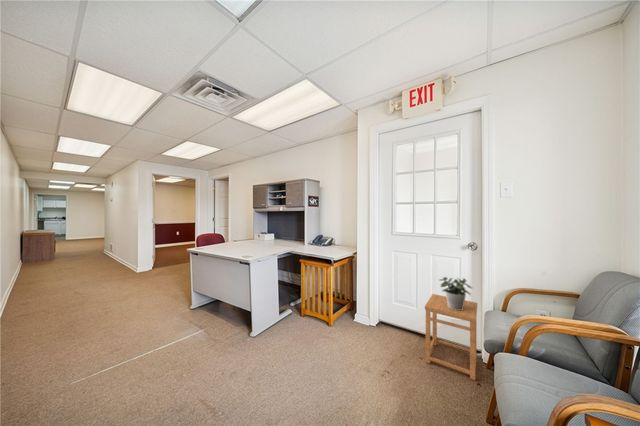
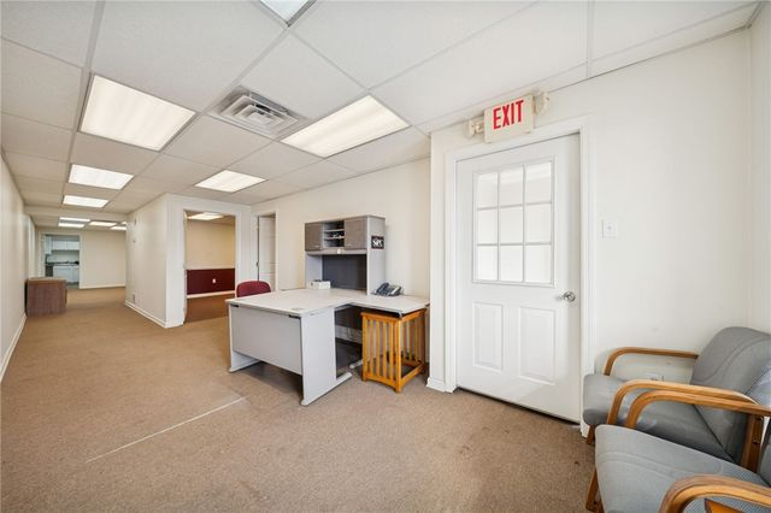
- potted plant [438,276,473,310]
- side table [424,293,478,381]
